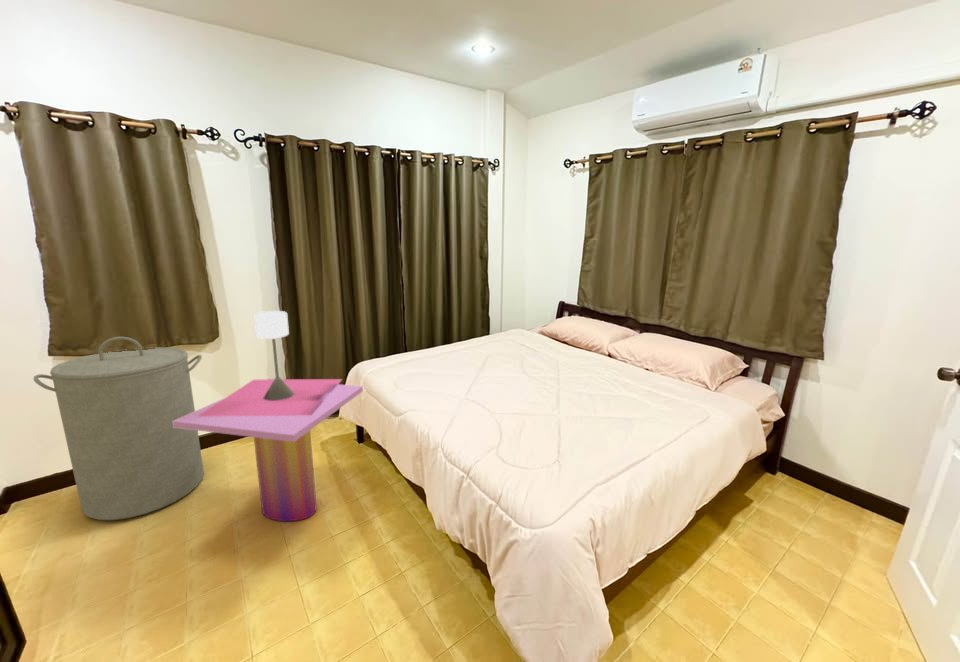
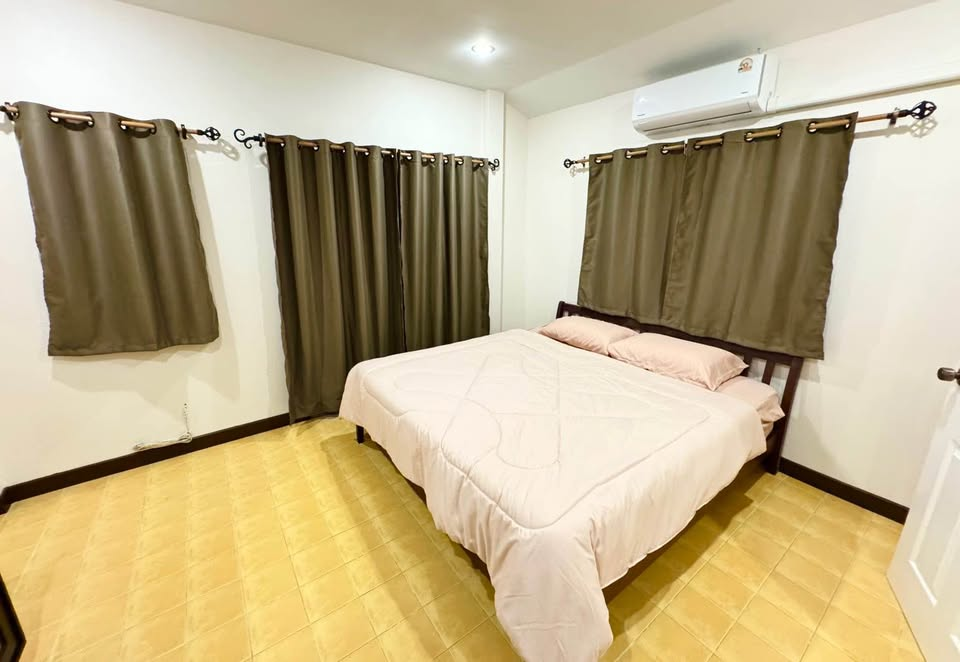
- table lamp [197,310,343,417]
- side table [172,377,364,522]
- laundry hamper [32,336,205,521]
